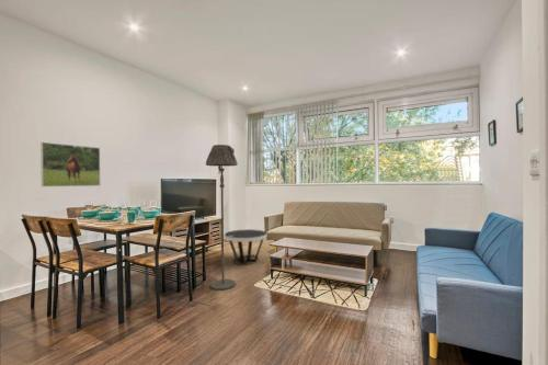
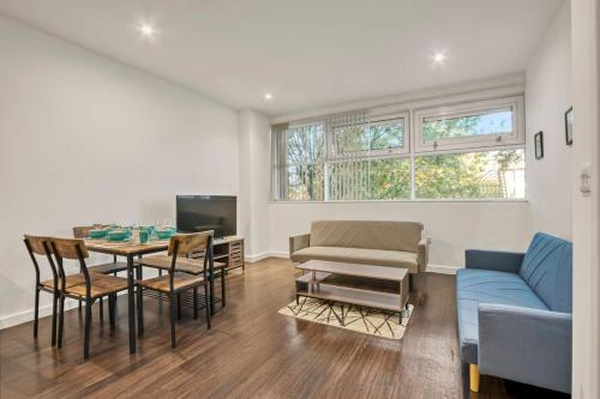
- floor lamp [205,144,239,290]
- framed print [39,141,101,187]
- side table [224,228,269,266]
